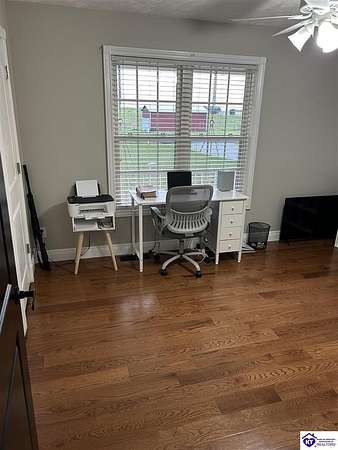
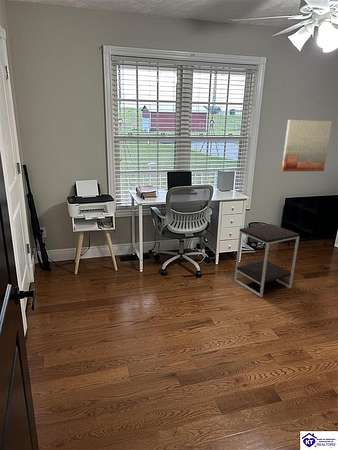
+ wall art [281,119,333,172]
+ side table [234,223,301,298]
